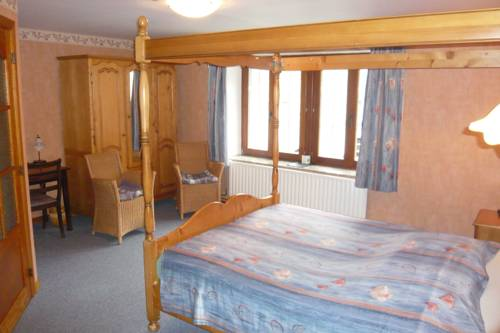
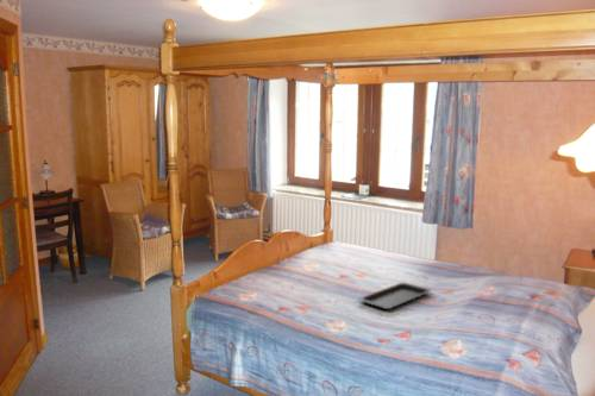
+ serving tray [357,281,433,310]
